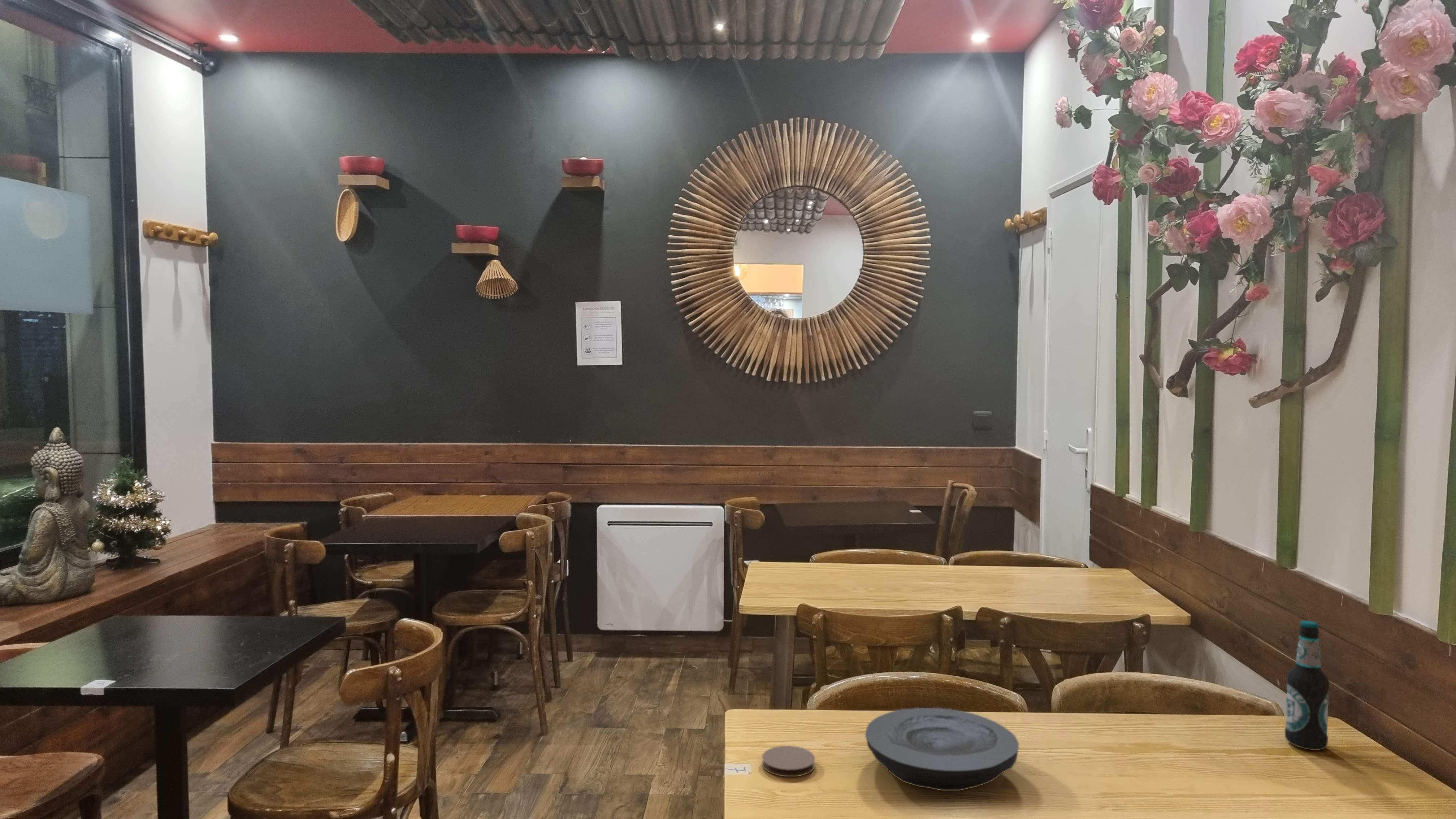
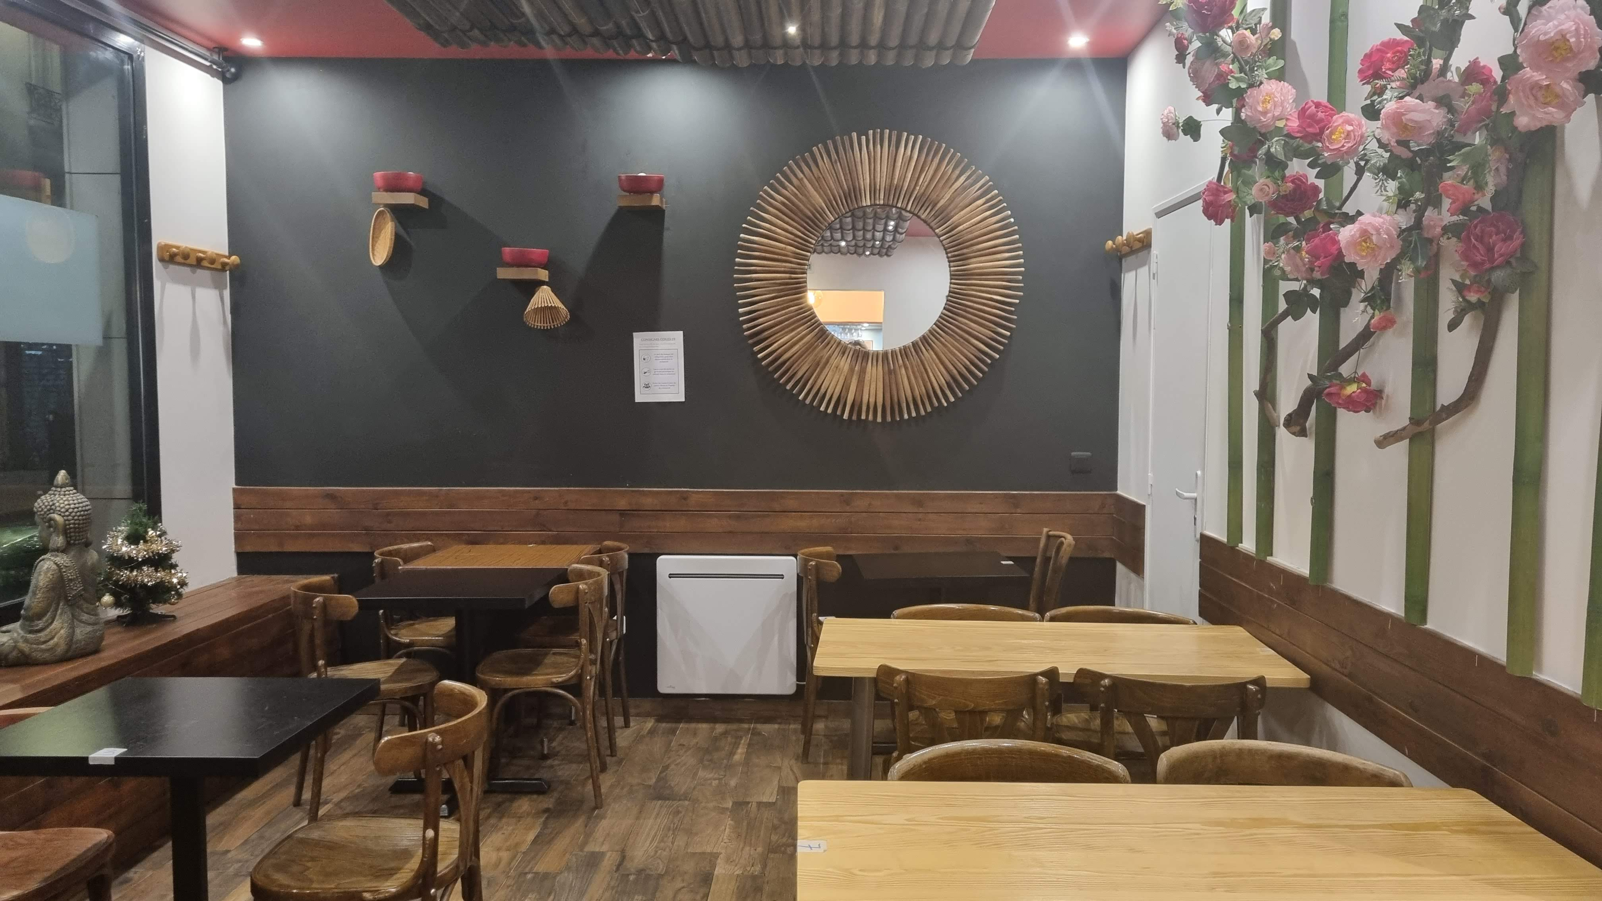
- bottle [1284,620,1330,751]
- coaster [762,745,815,777]
- plate [865,707,1019,791]
